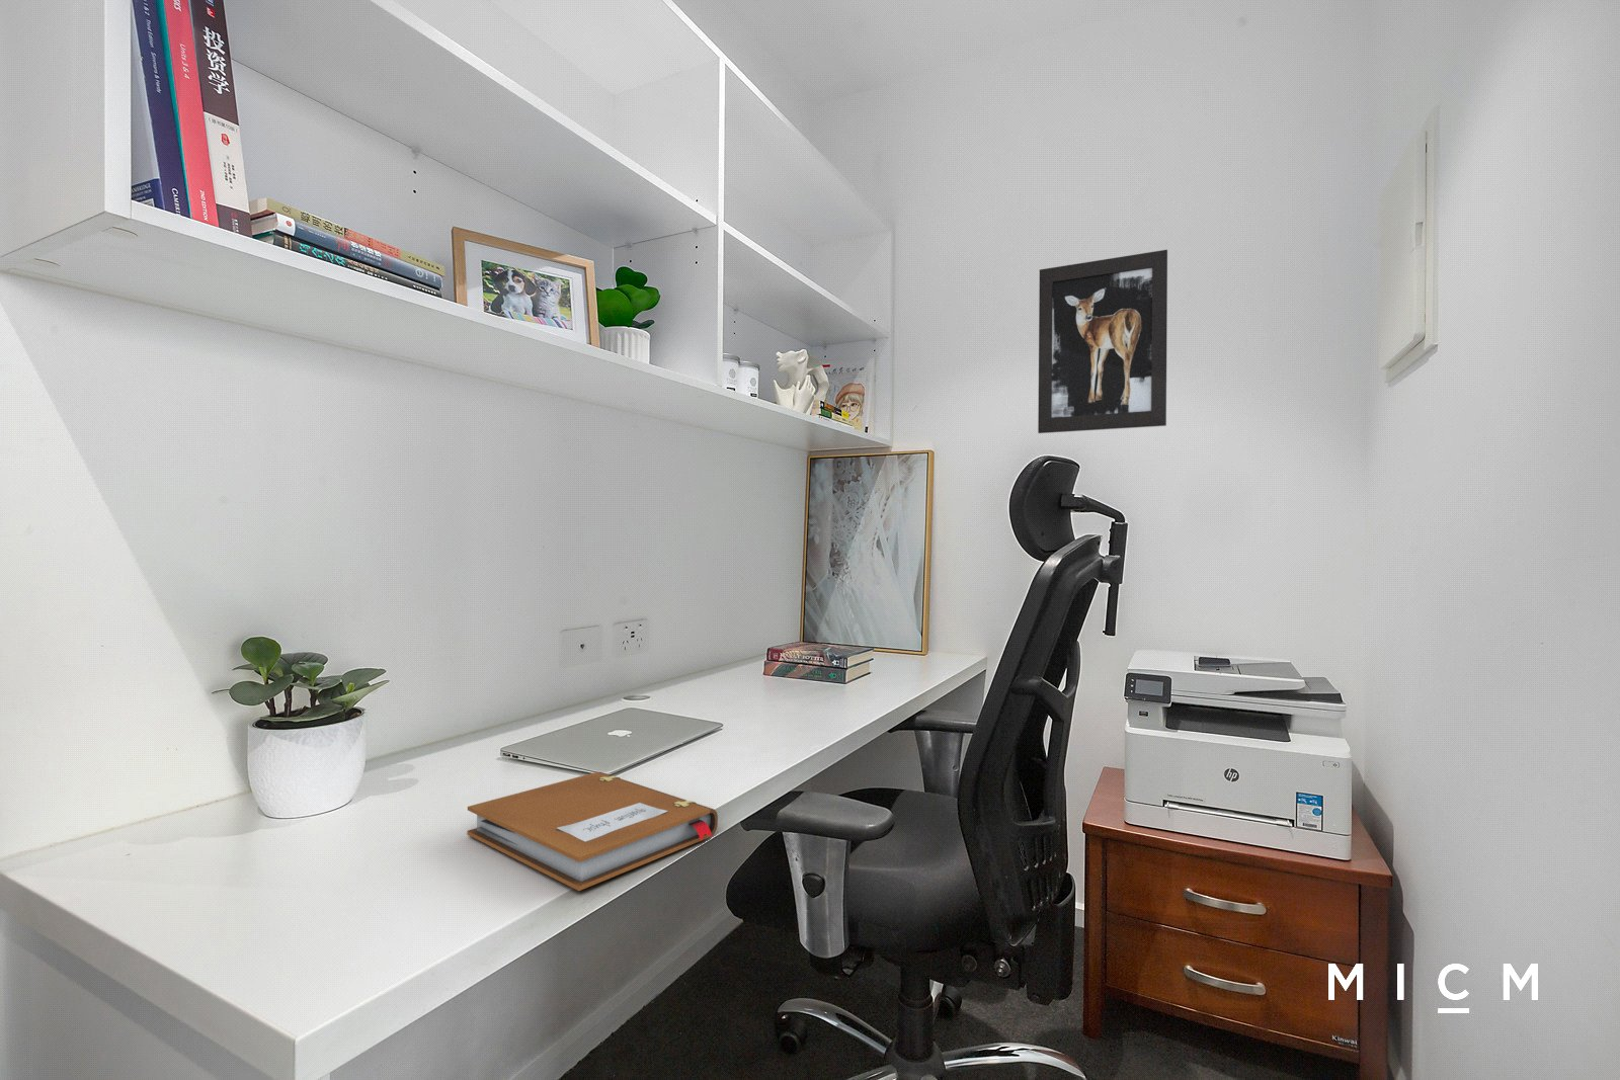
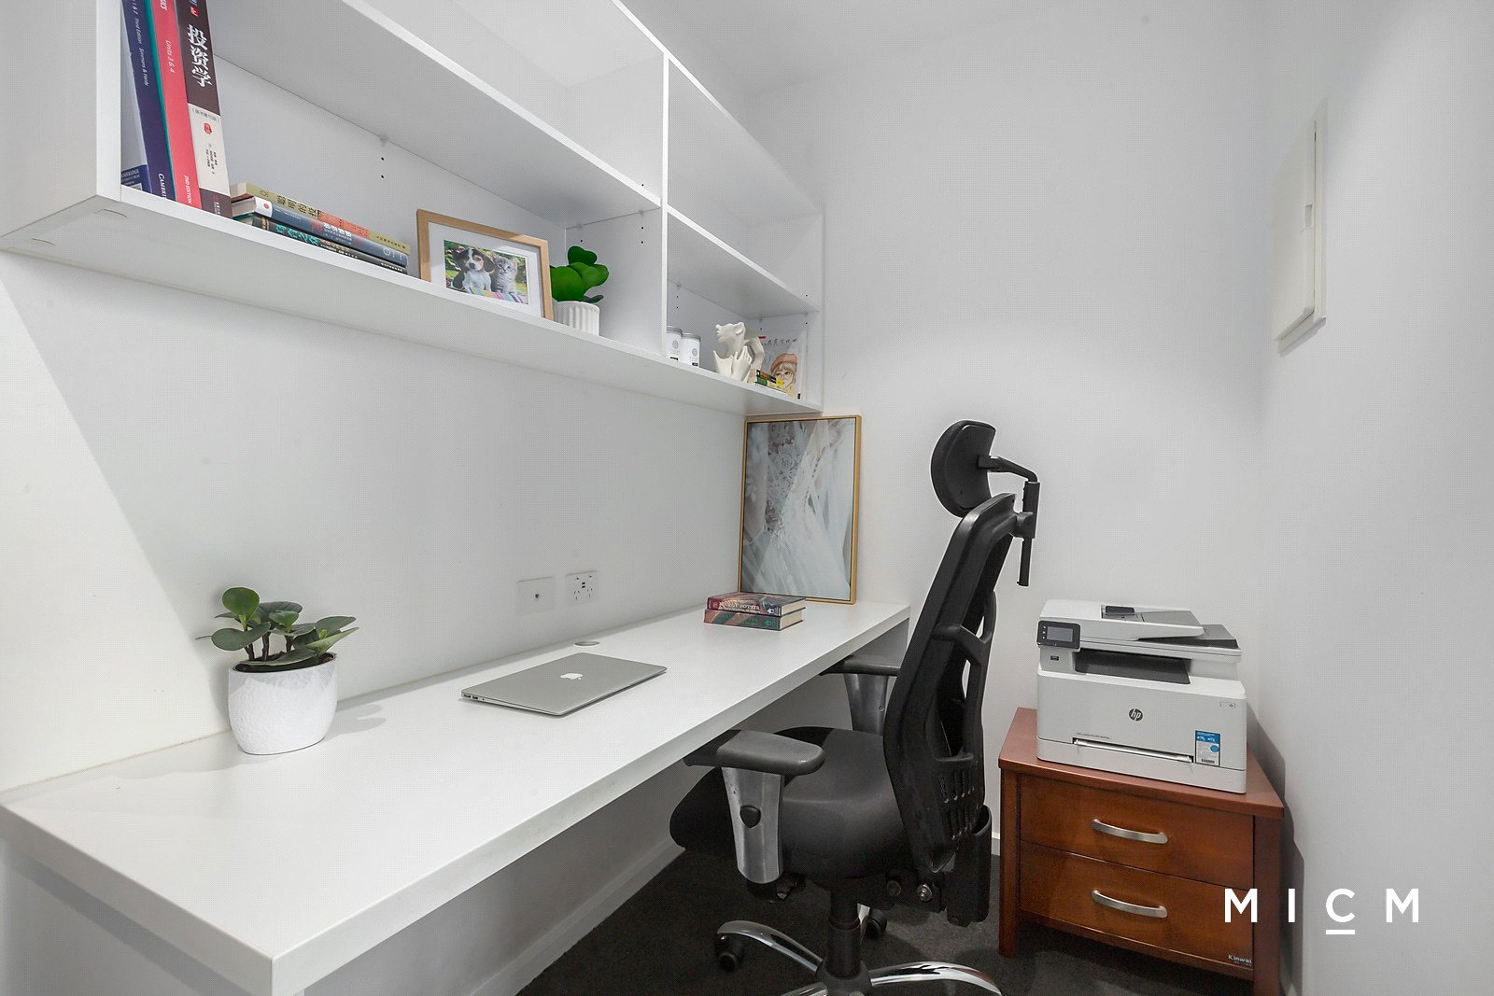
- notebook [465,771,718,892]
- wall art [1037,250,1168,434]
